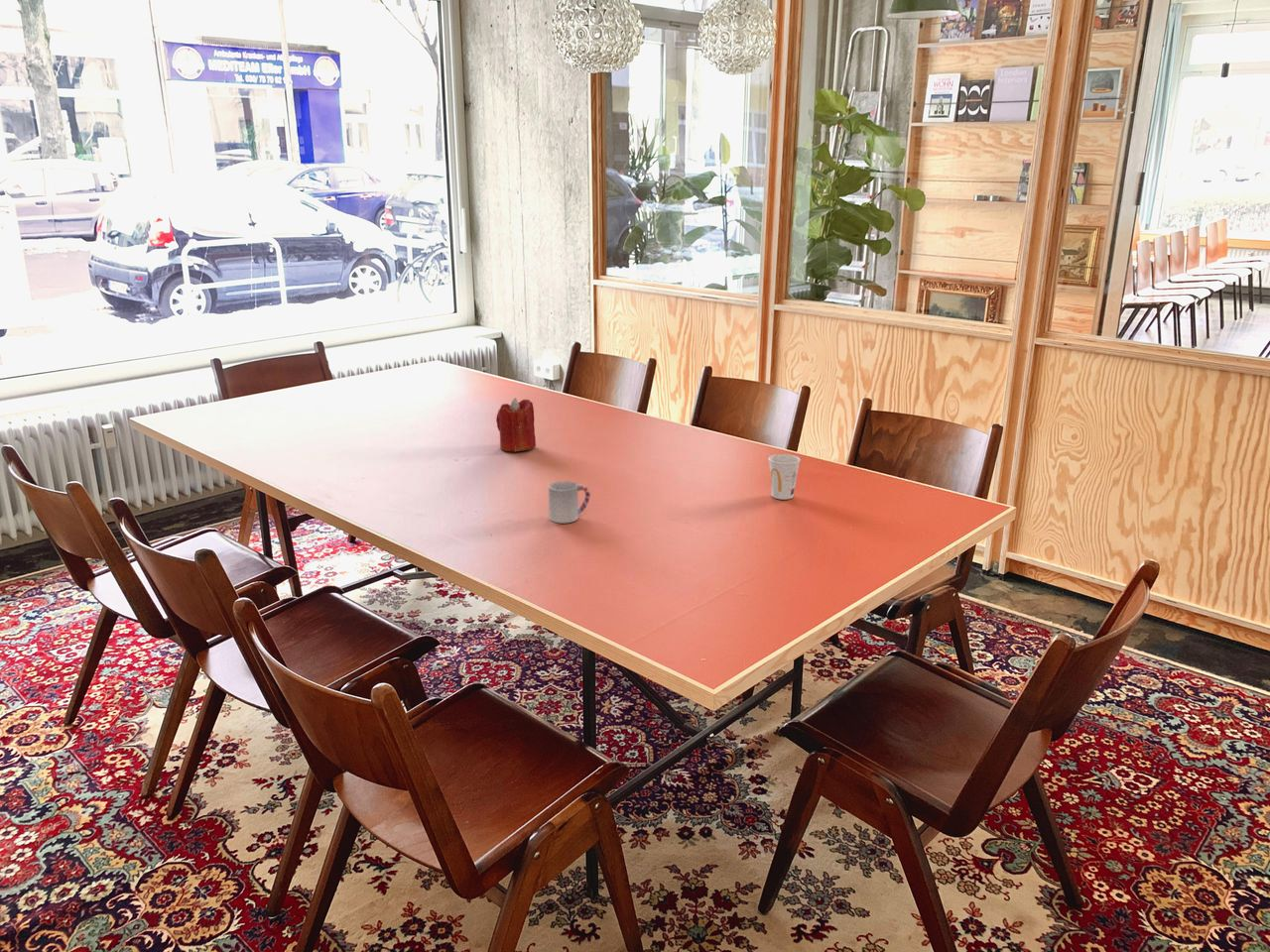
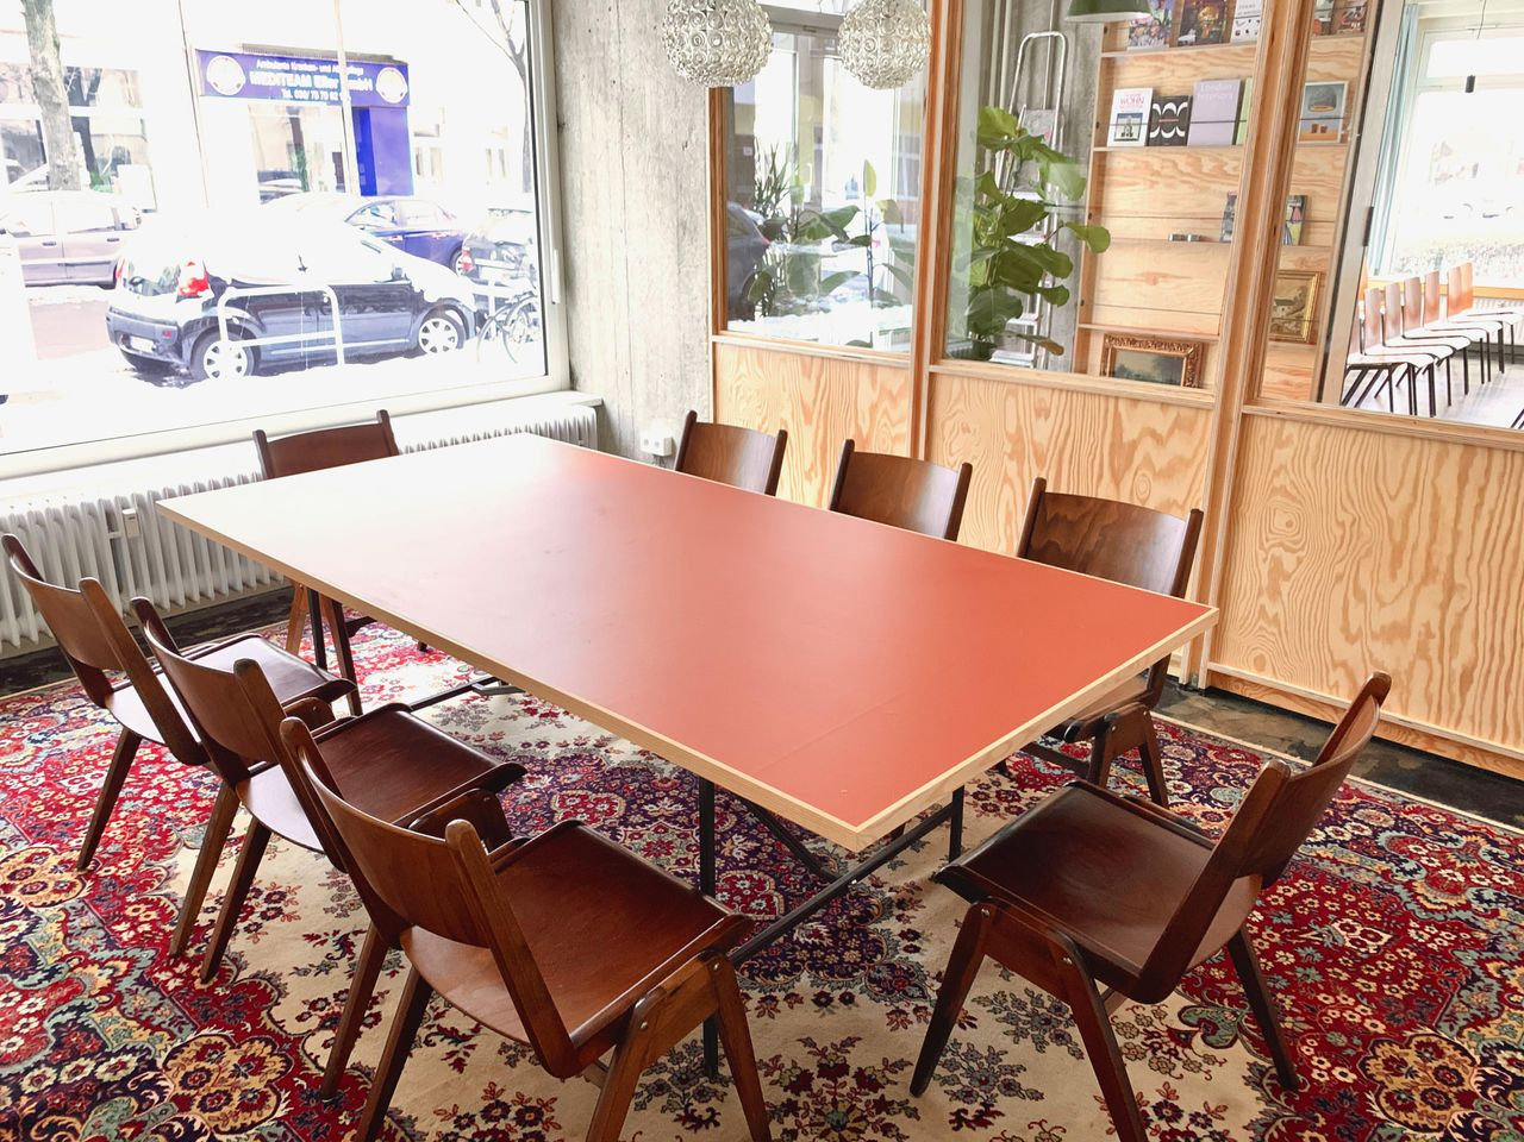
- cup [768,453,801,501]
- cup [548,480,591,524]
- candle [495,397,537,453]
